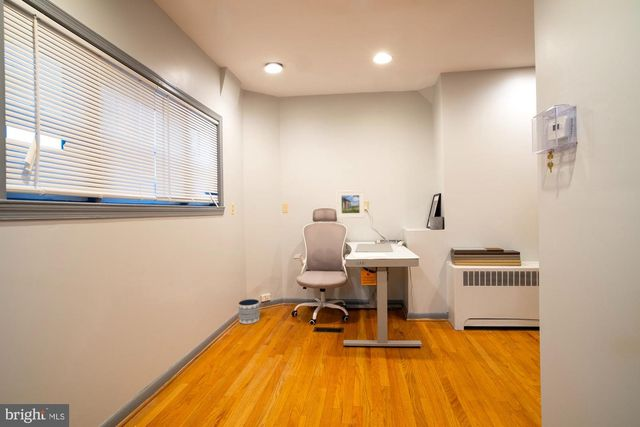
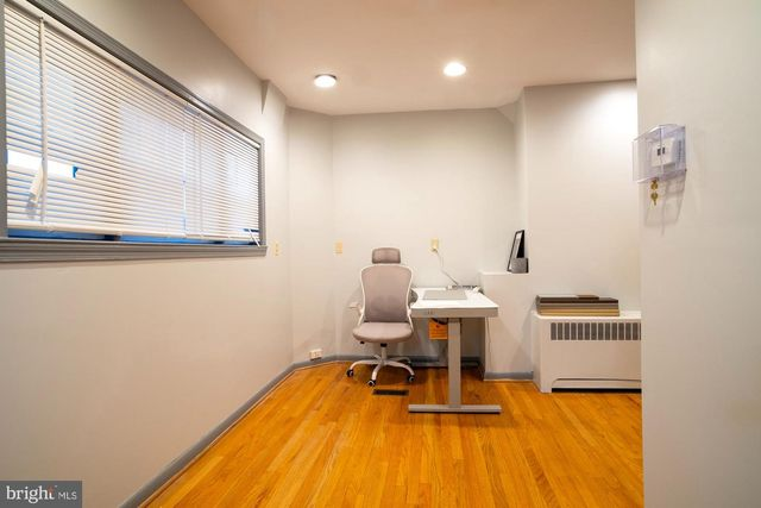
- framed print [336,189,365,219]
- planter [238,298,260,325]
